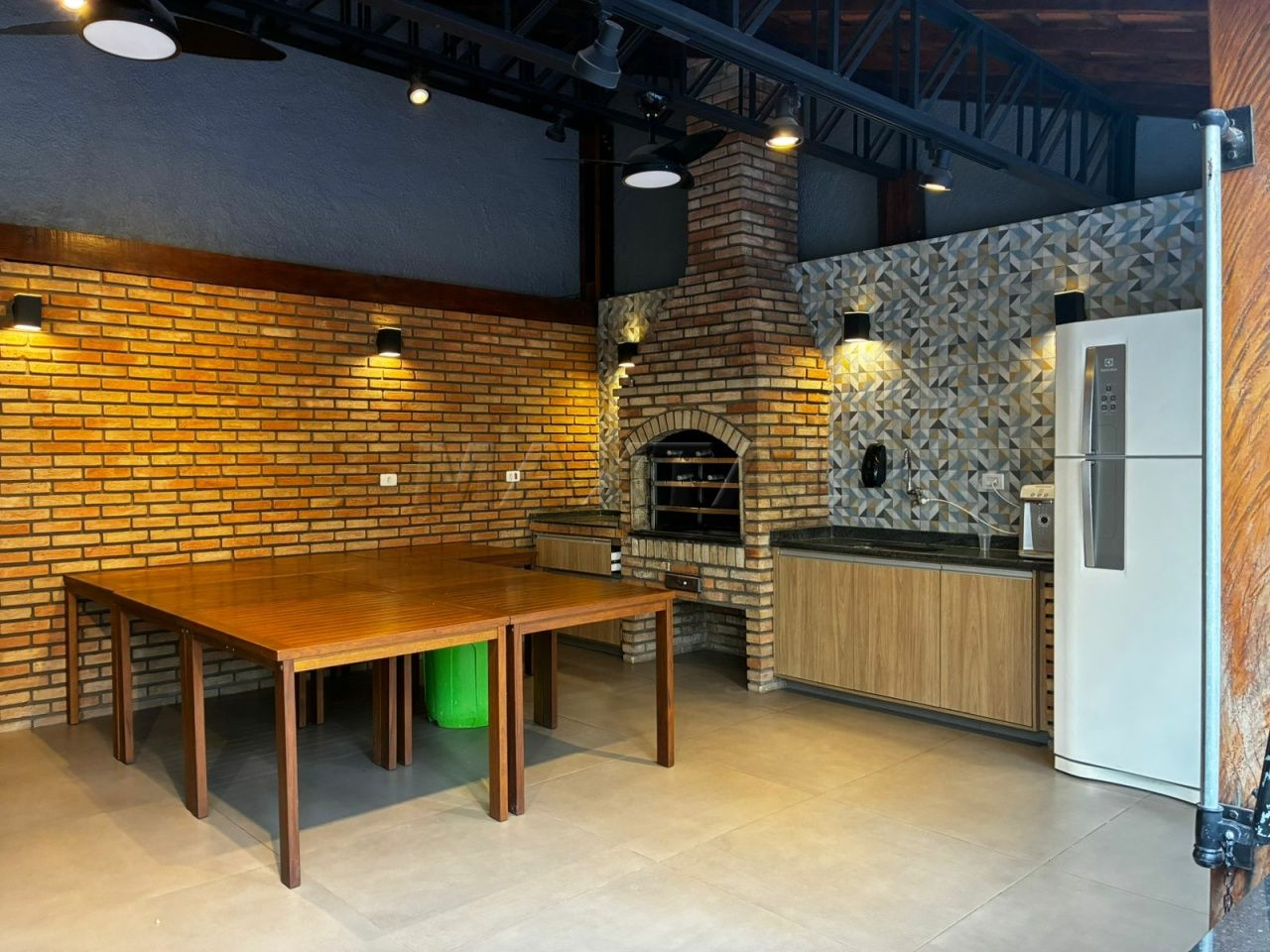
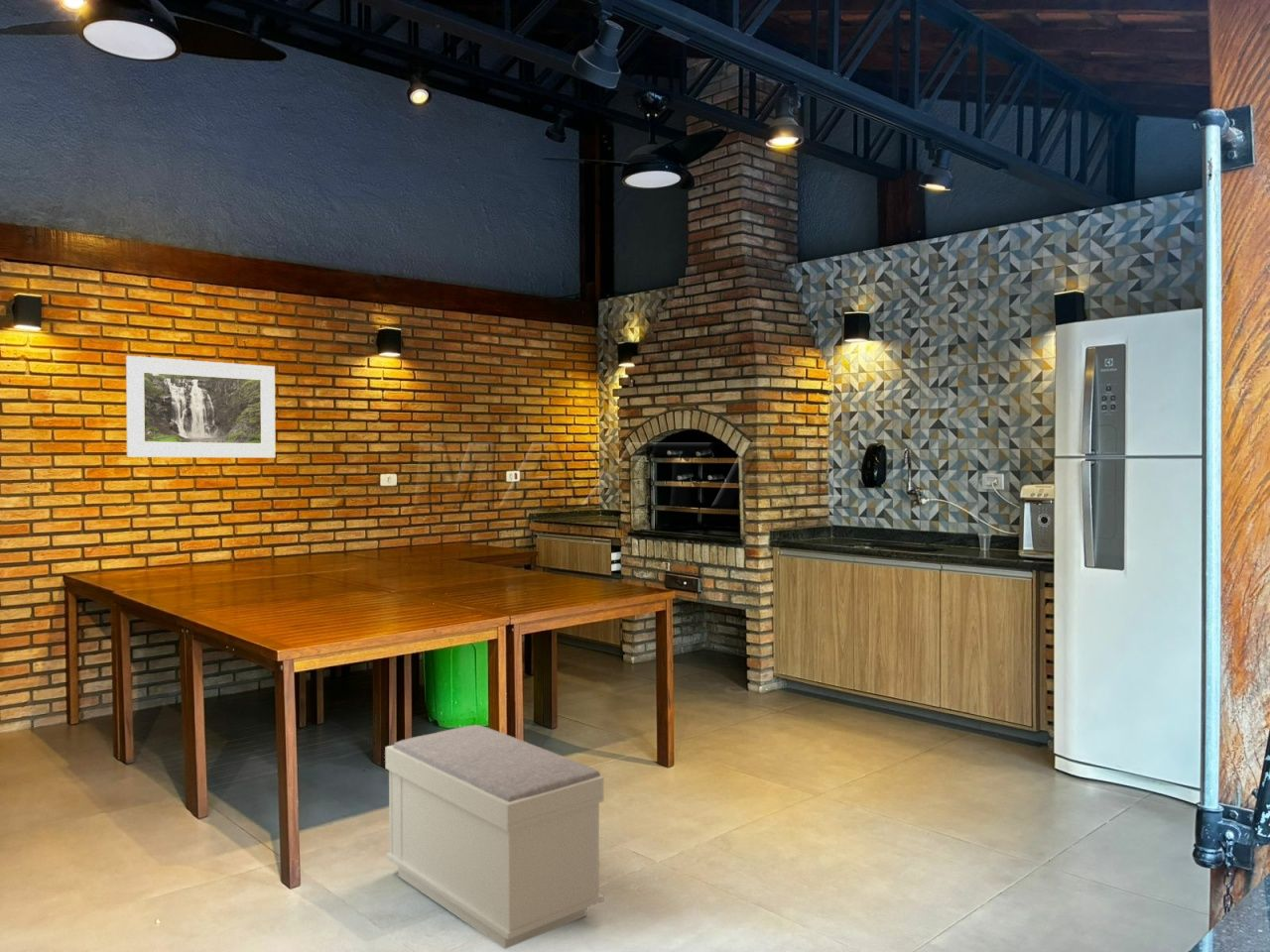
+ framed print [125,355,276,459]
+ bench [384,724,605,950]
